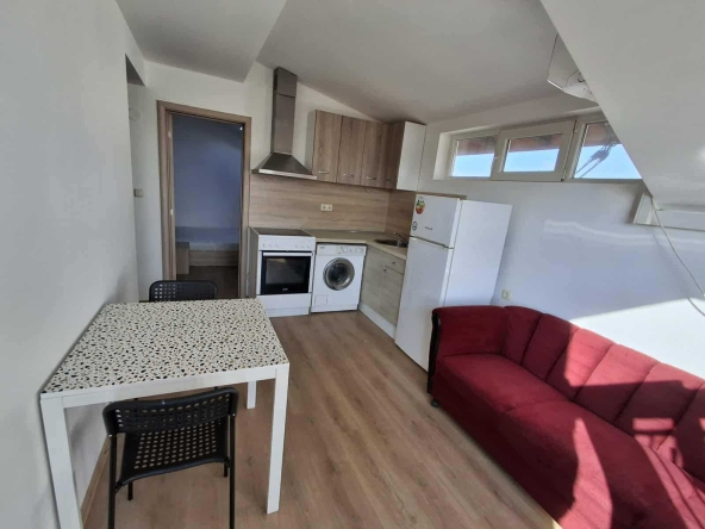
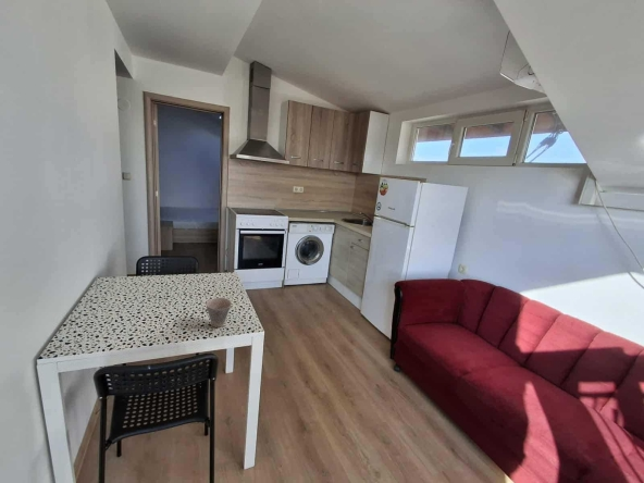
+ cup [205,297,233,329]
